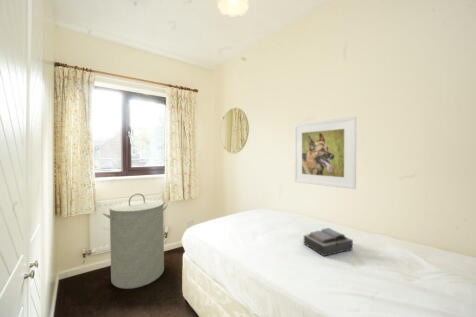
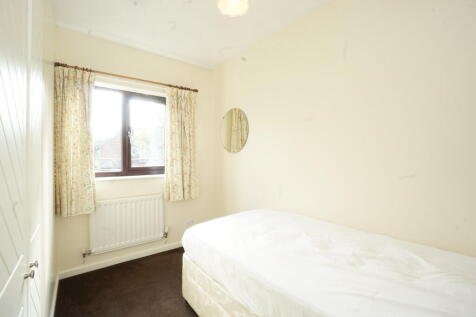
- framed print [293,116,357,190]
- bible [303,227,354,257]
- laundry hamper [102,192,168,290]
